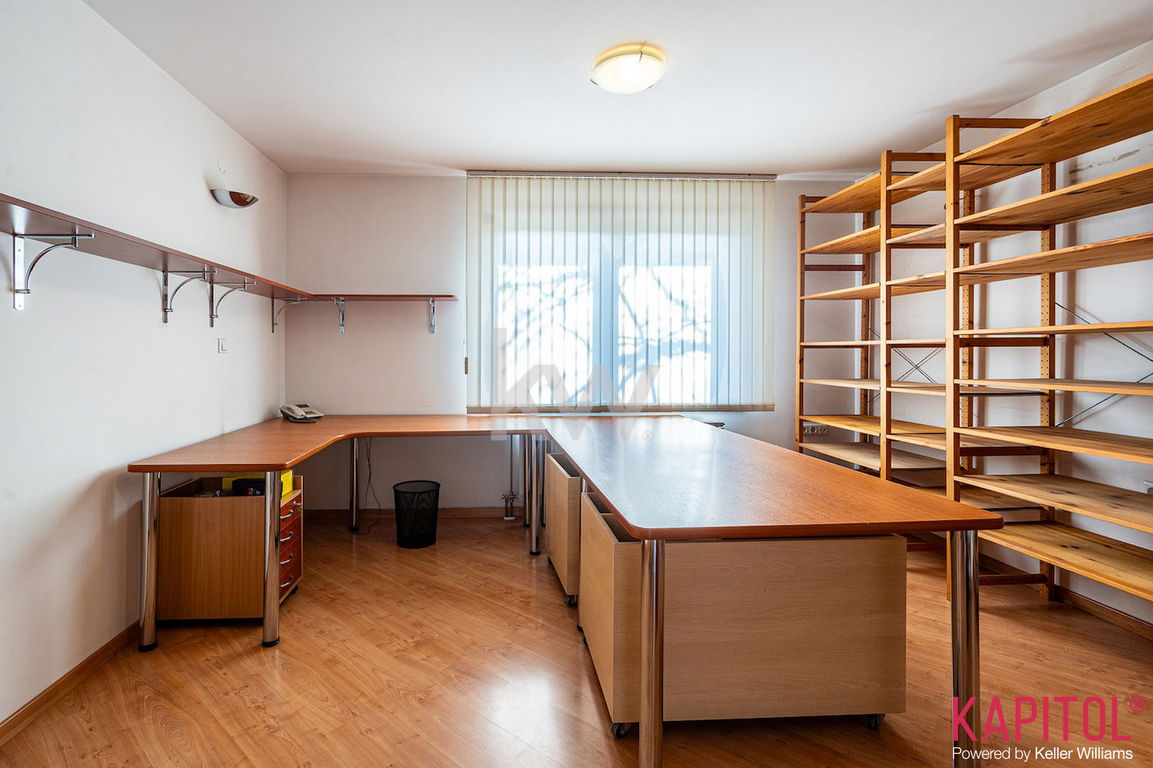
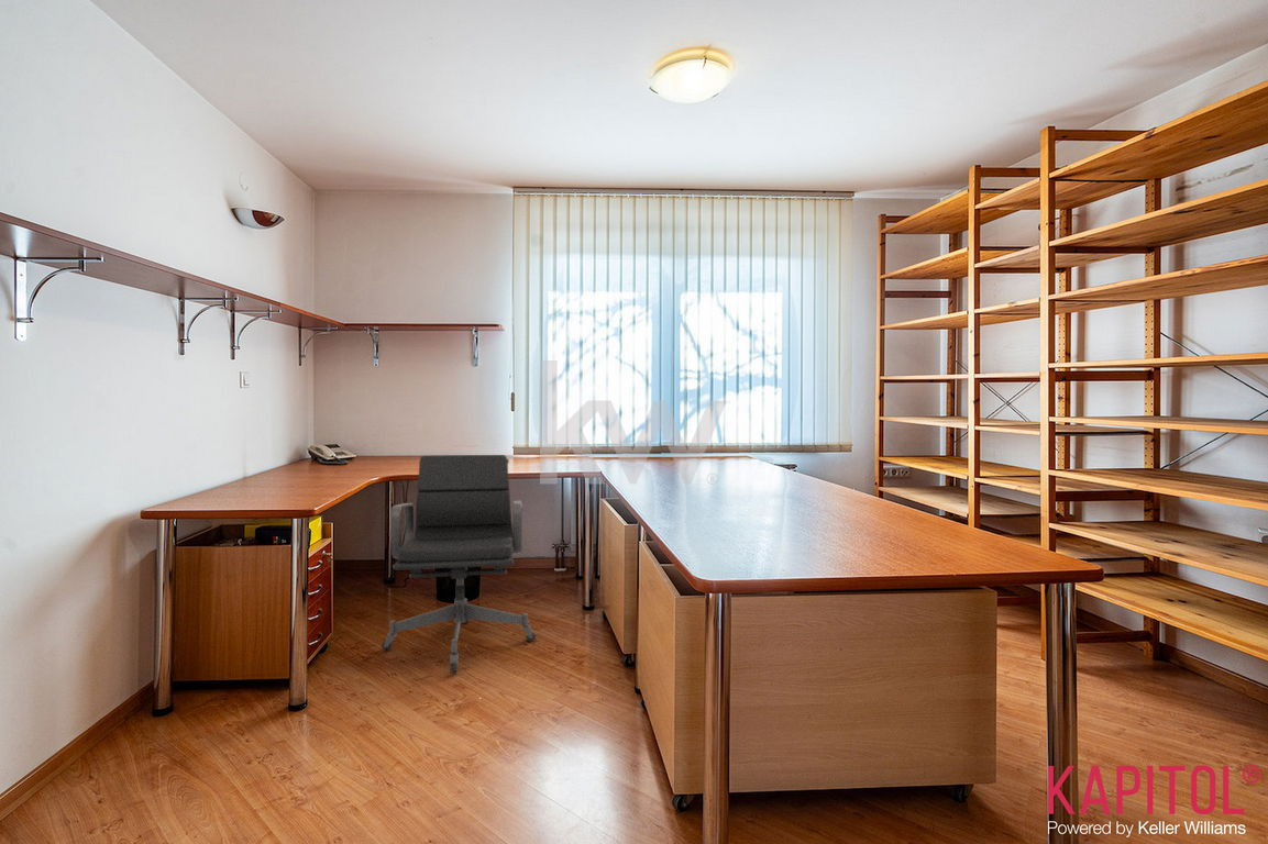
+ office chair [381,454,537,675]
